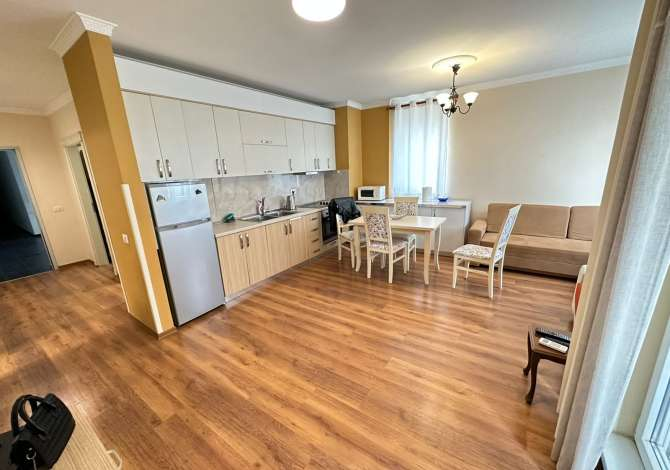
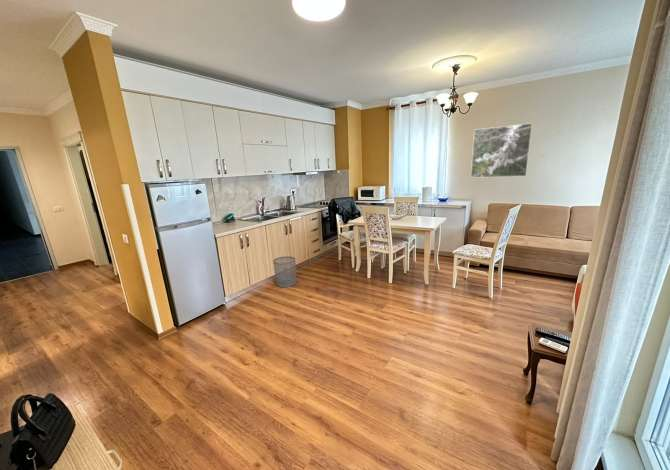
+ waste bin [272,255,297,288]
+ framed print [470,122,533,179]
